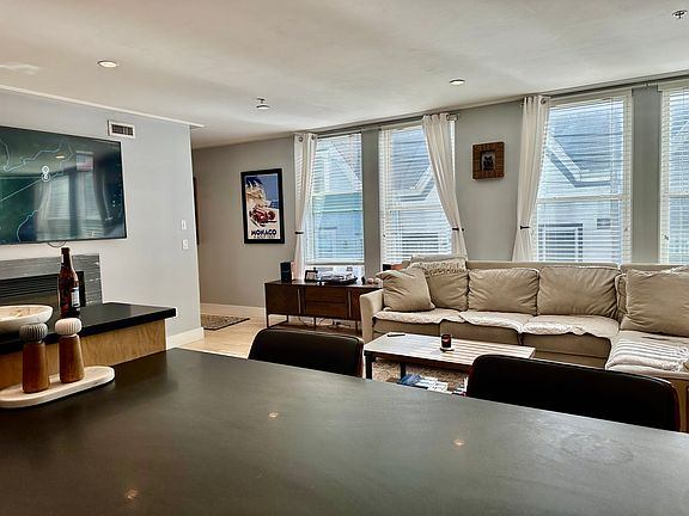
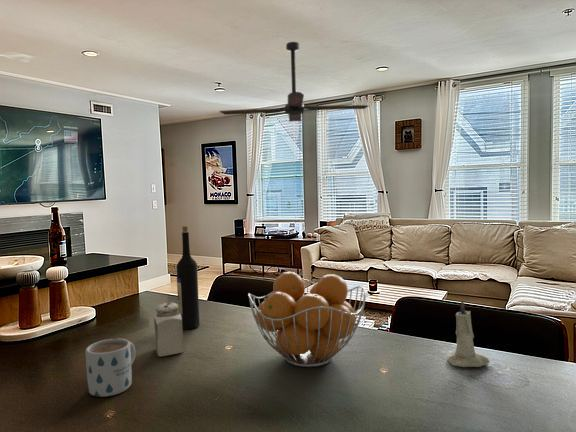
+ ceiling fan [218,41,371,123]
+ wine bottle [176,225,200,330]
+ mug [85,338,137,398]
+ candle [446,299,491,368]
+ fruit basket [247,271,367,368]
+ salt shaker [153,302,185,357]
